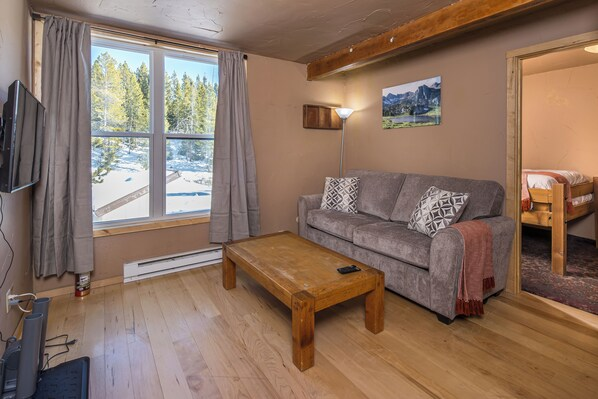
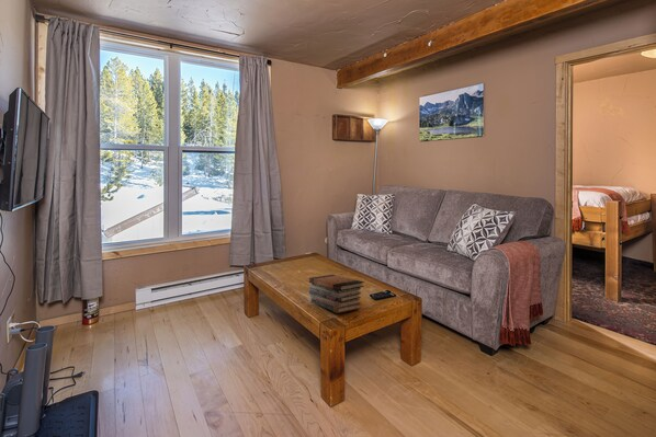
+ book stack [308,274,365,314]
